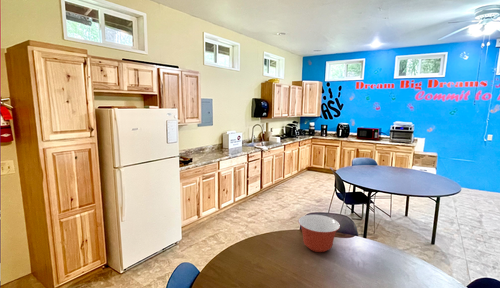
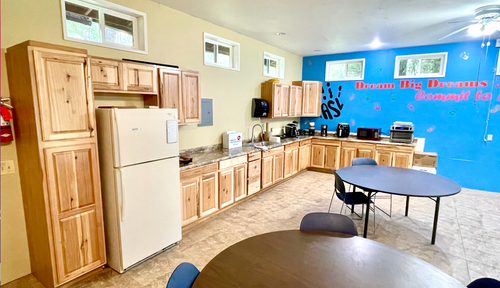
- mixing bowl [297,214,341,253]
